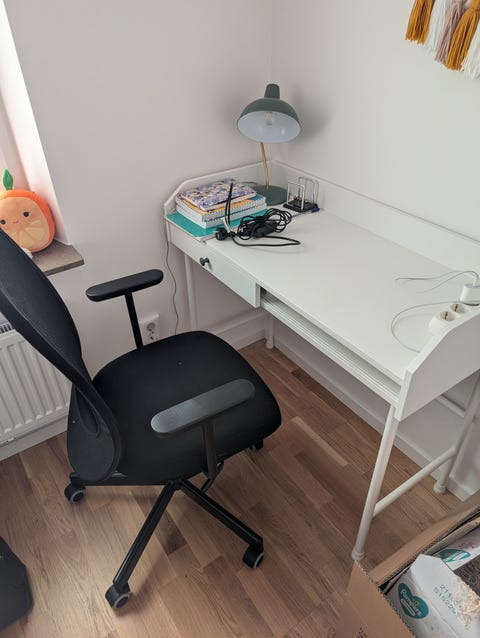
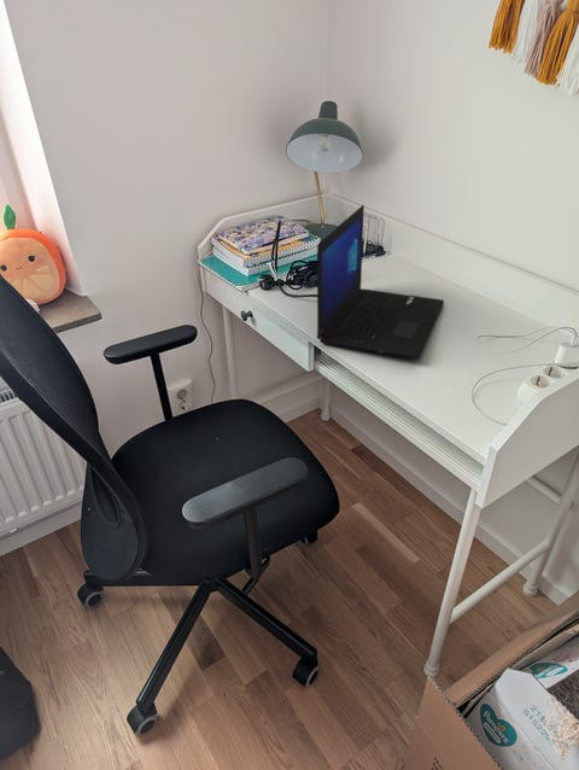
+ laptop [316,204,445,361]
